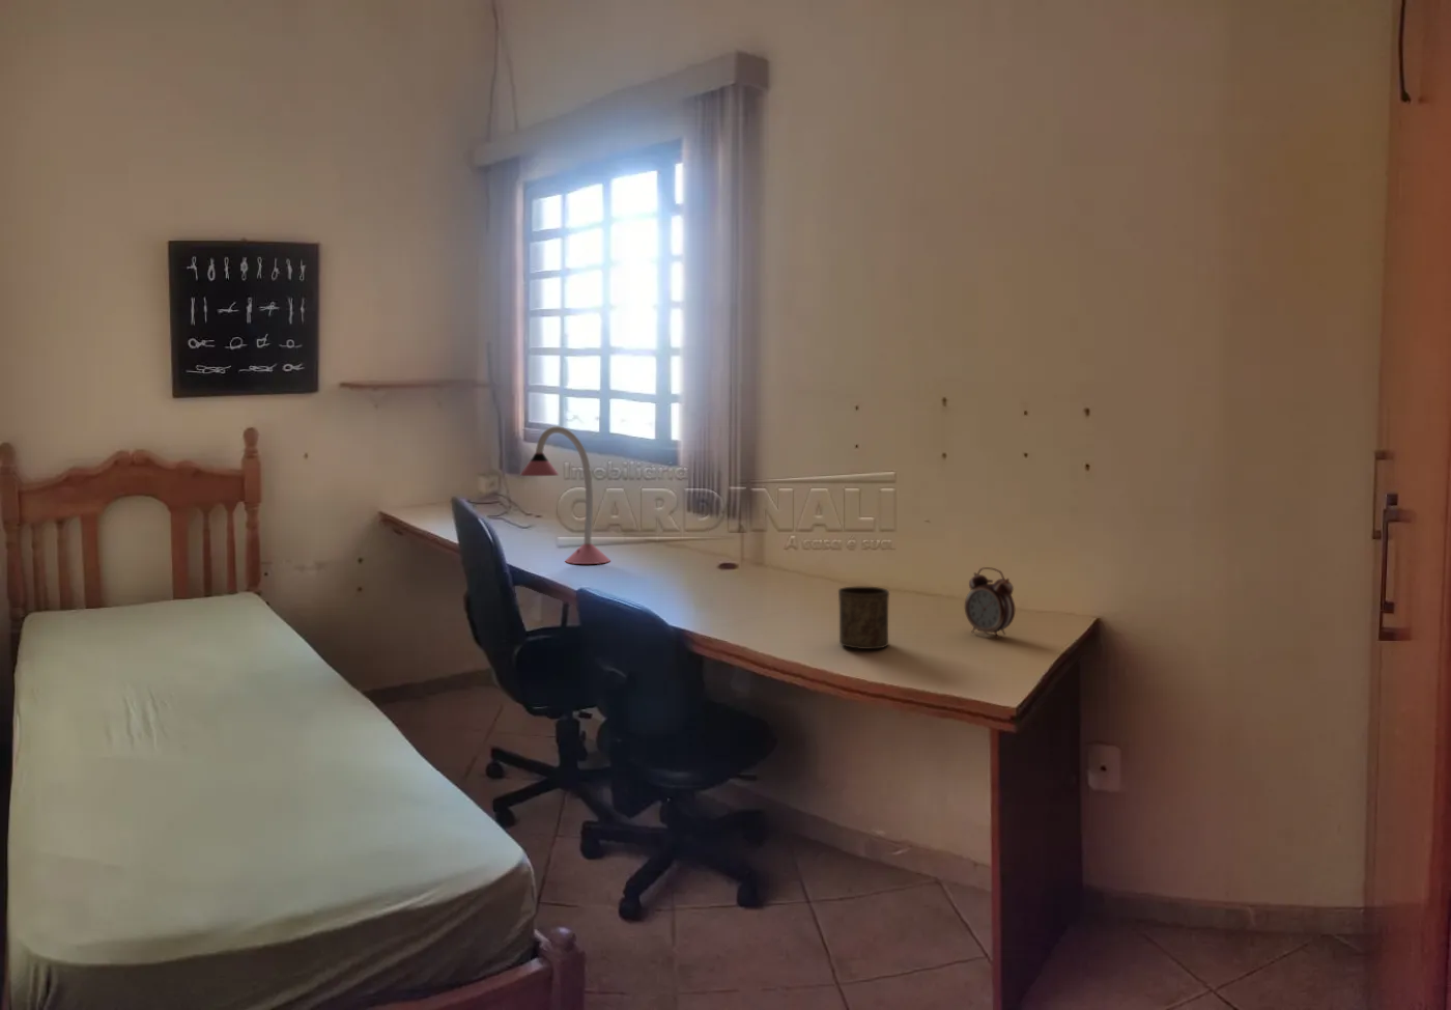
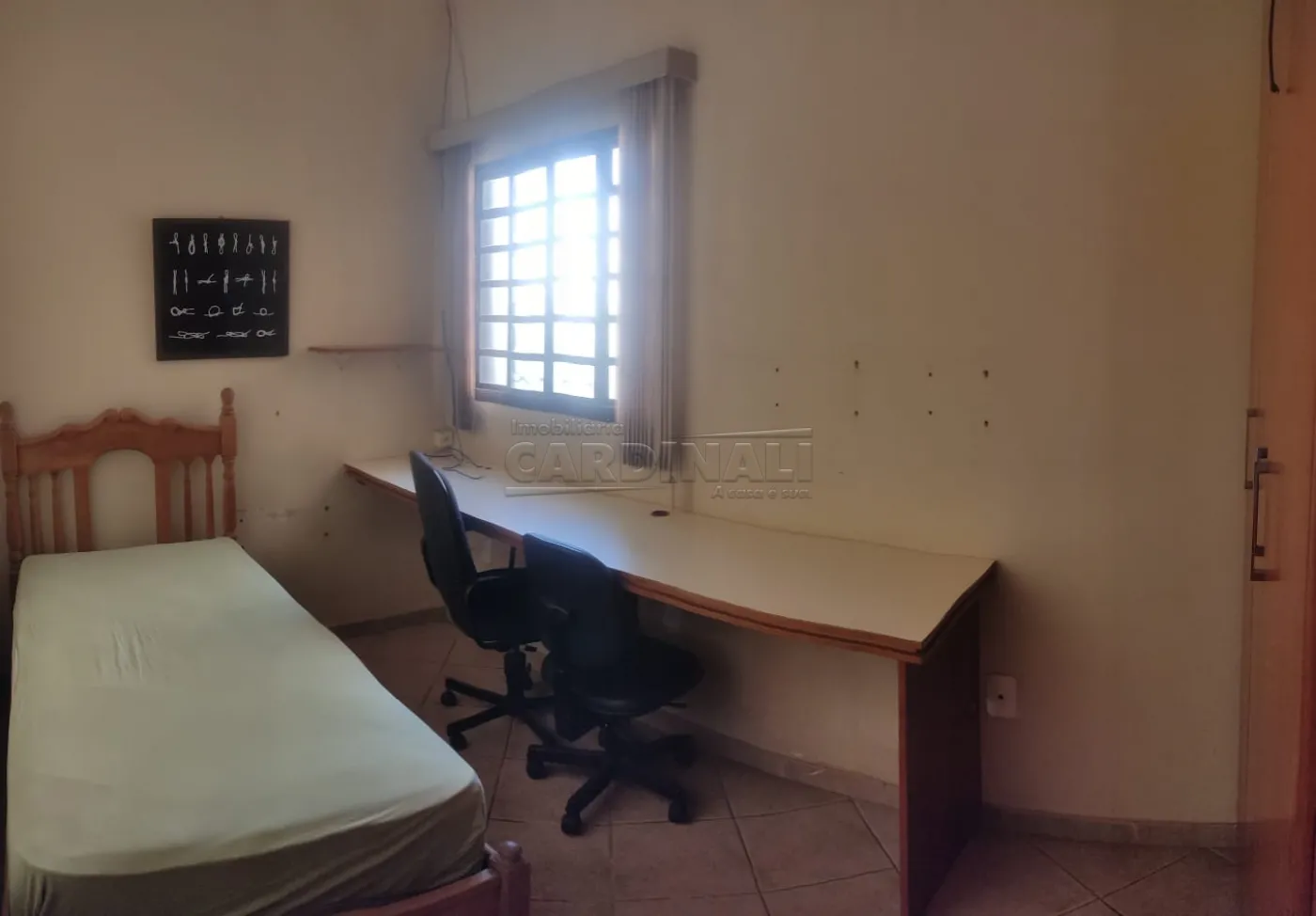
- cup [838,585,890,651]
- desk lamp [519,426,612,566]
- alarm clock [964,566,1015,638]
